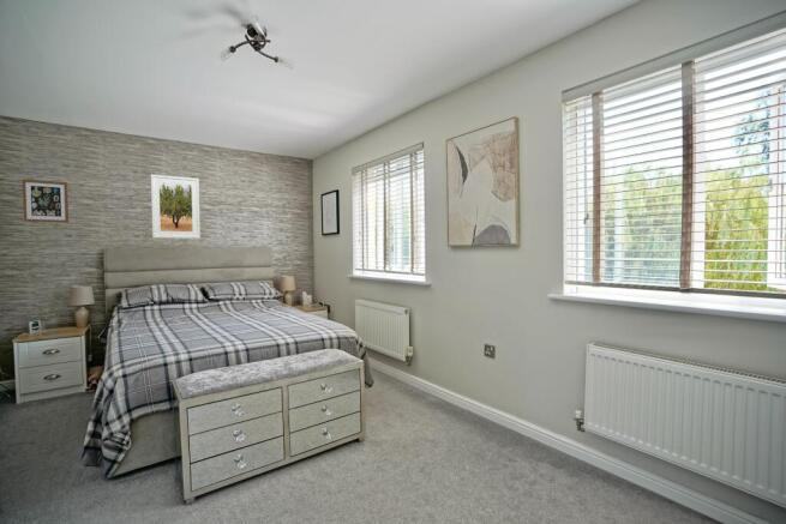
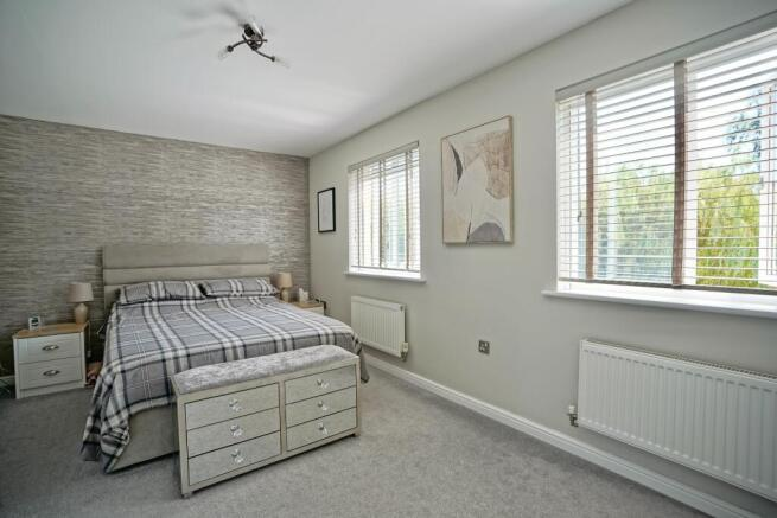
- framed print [150,174,202,240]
- wall art [22,177,70,224]
